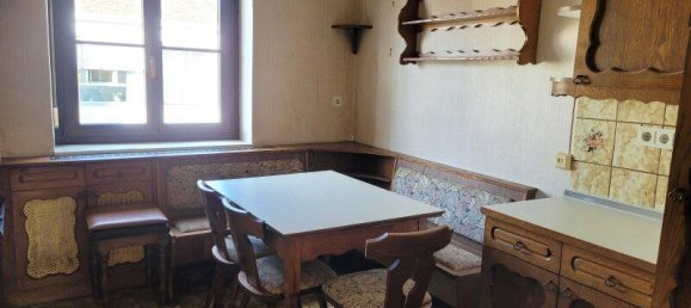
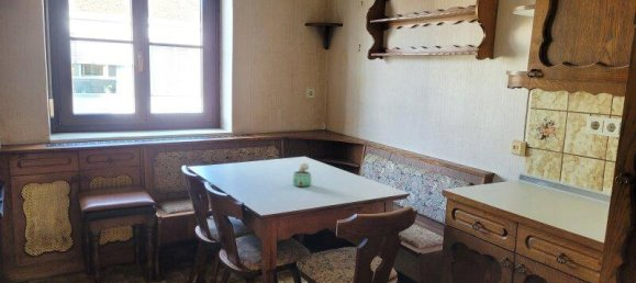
+ chocolate milk [292,162,312,188]
